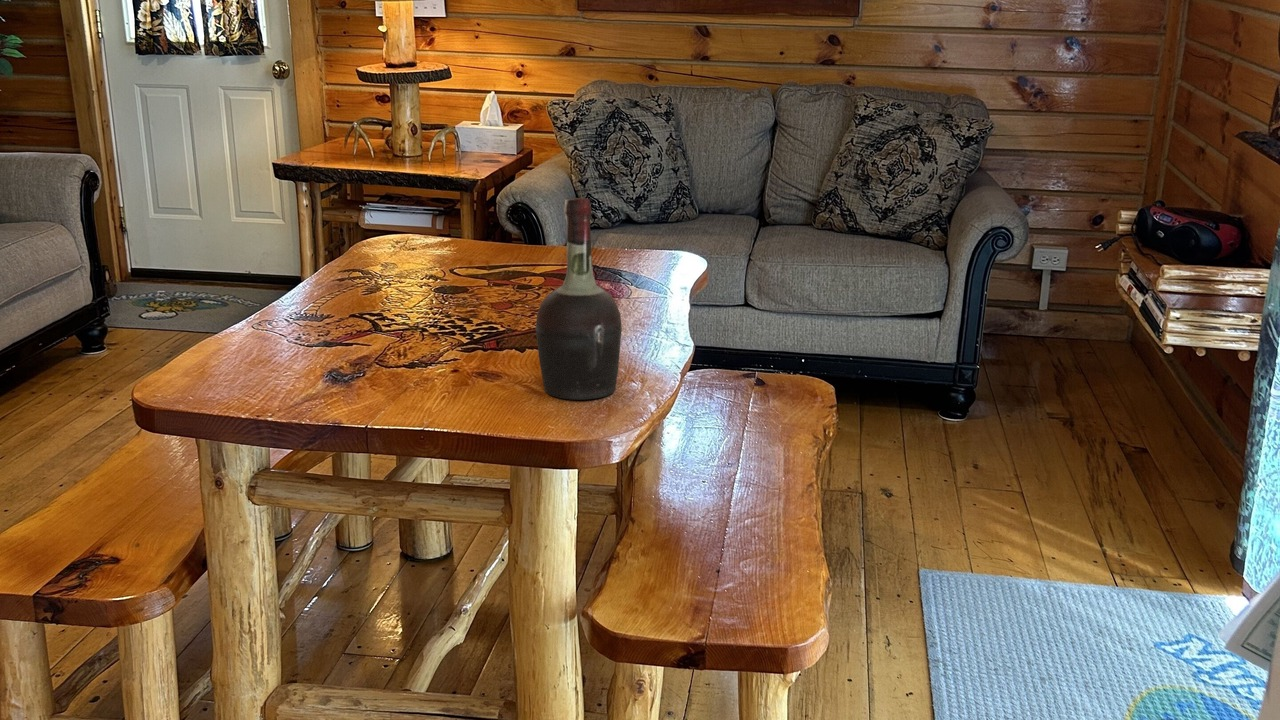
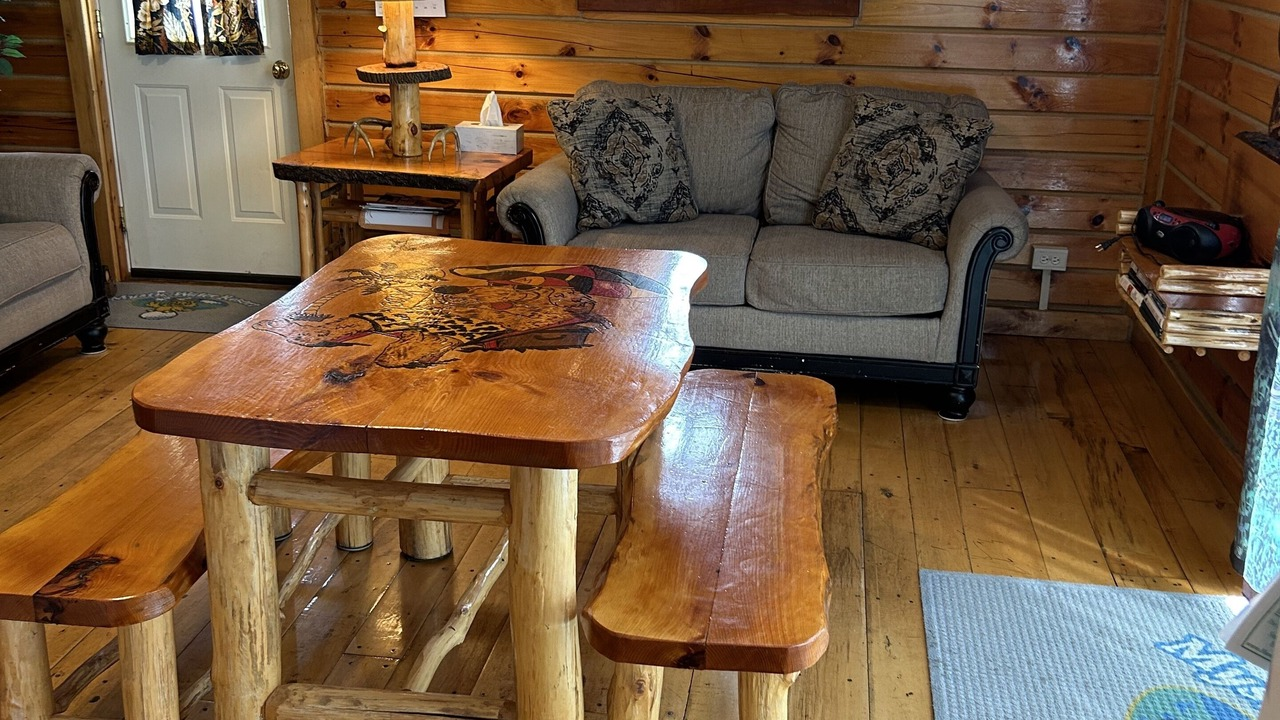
- cognac bottle [535,197,623,401]
